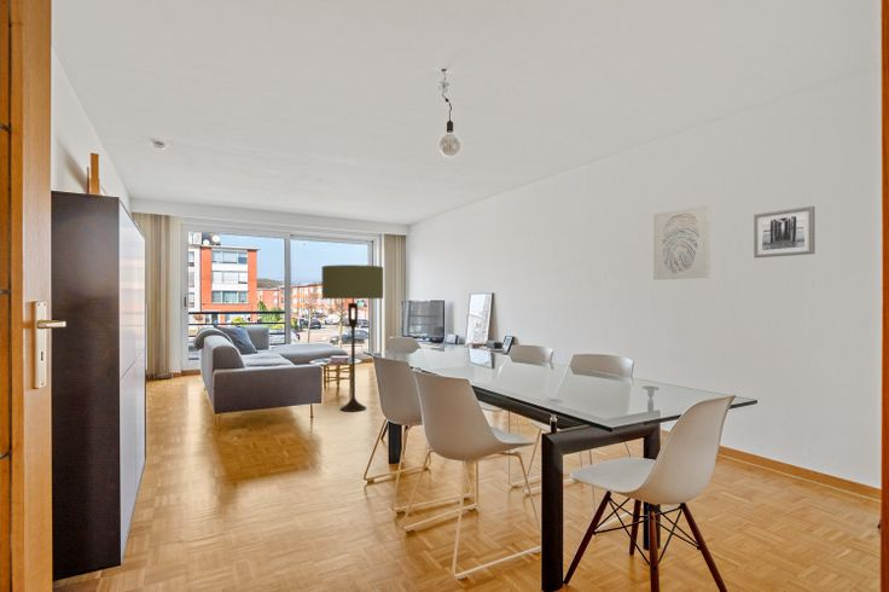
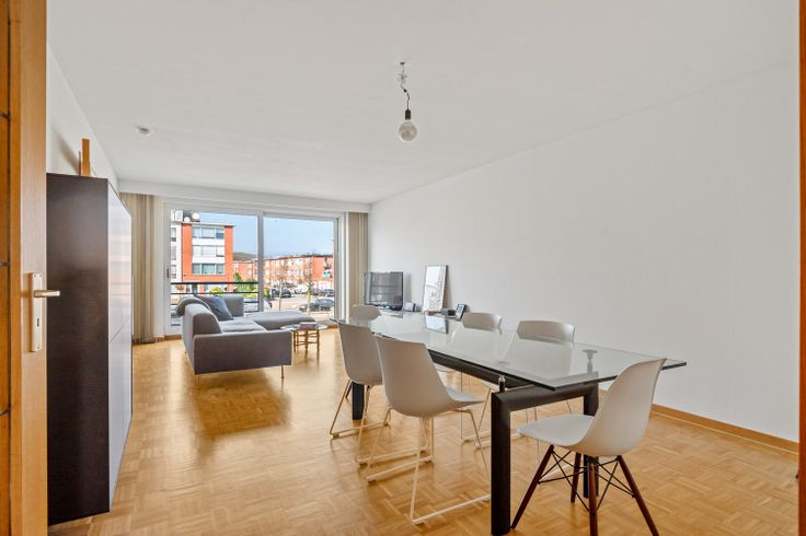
- wall art [753,205,817,259]
- wall art [652,204,711,282]
- floor lamp [321,263,384,413]
